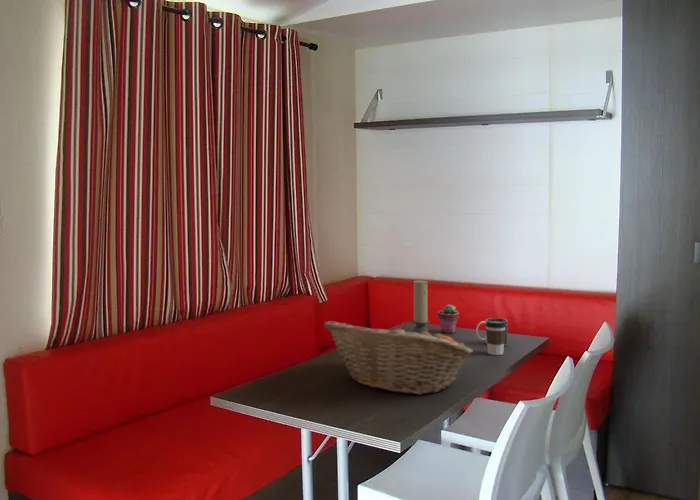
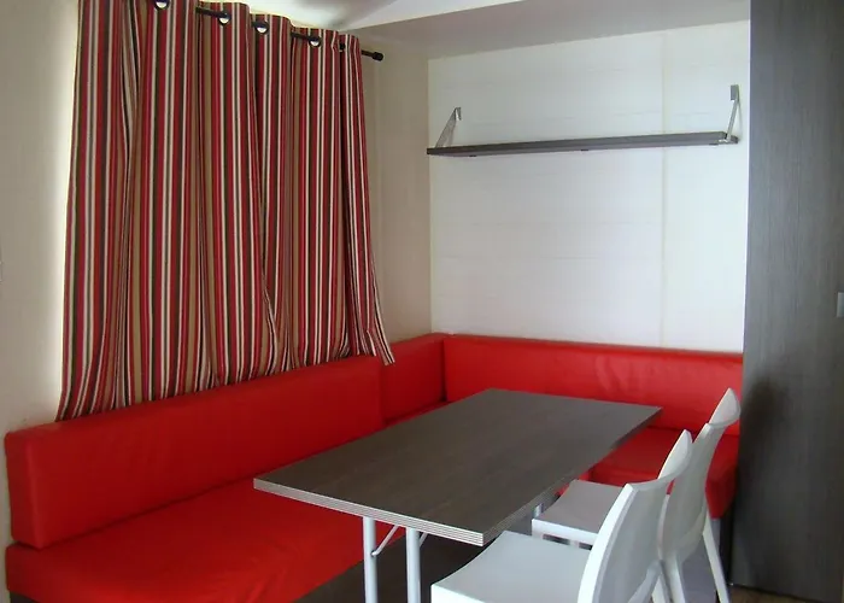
- coffee cup [484,320,506,356]
- fruit basket [323,320,474,396]
- potted succulent [437,303,460,334]
- candle holder [410,279,431,333]
- mug [475,317,508,346]
